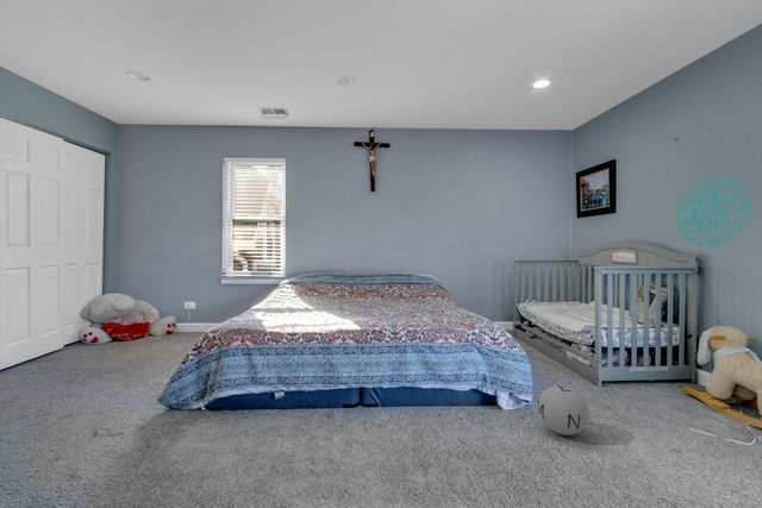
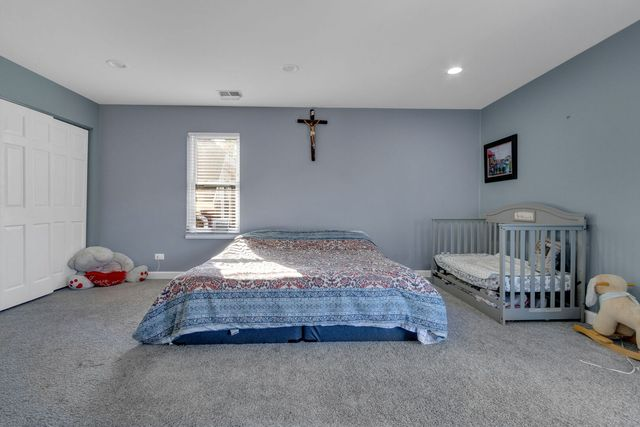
- wall decoration [674,175,751,247]
- ball [537,384,591,437]
